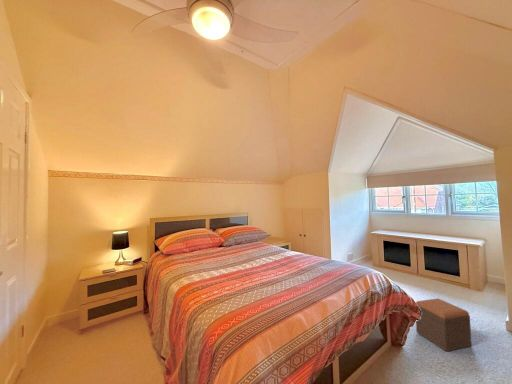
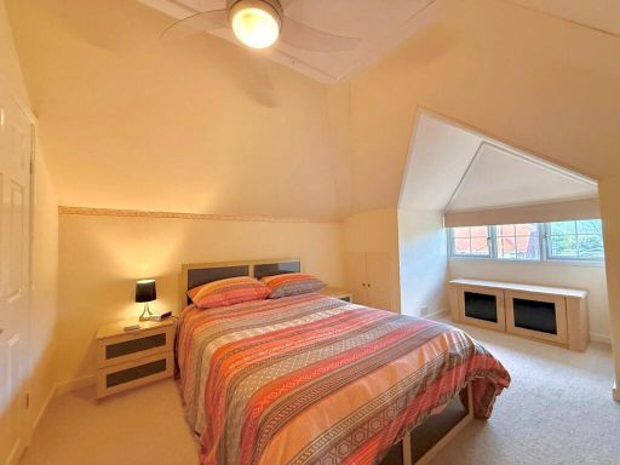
- footstool [415,297,472,352]
